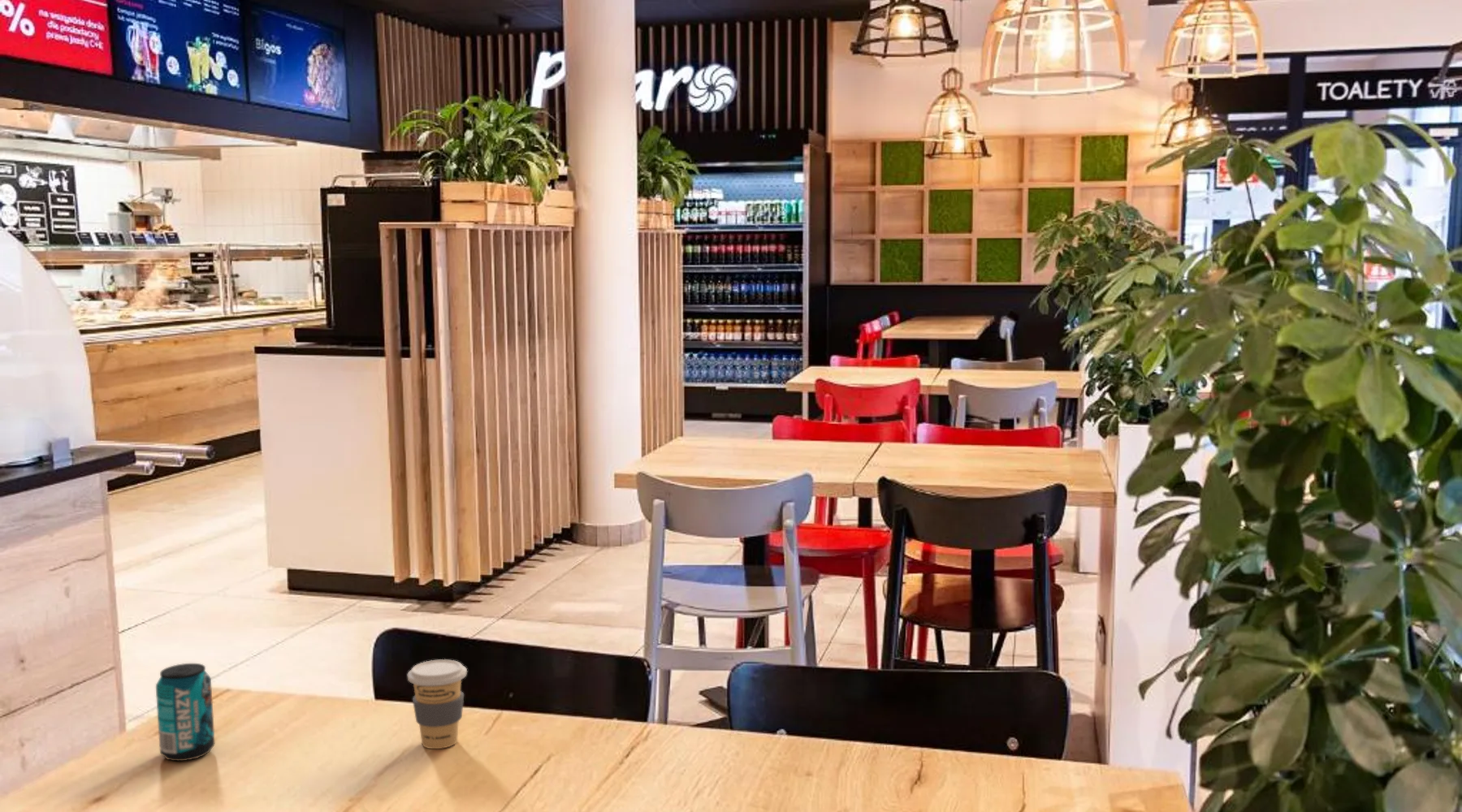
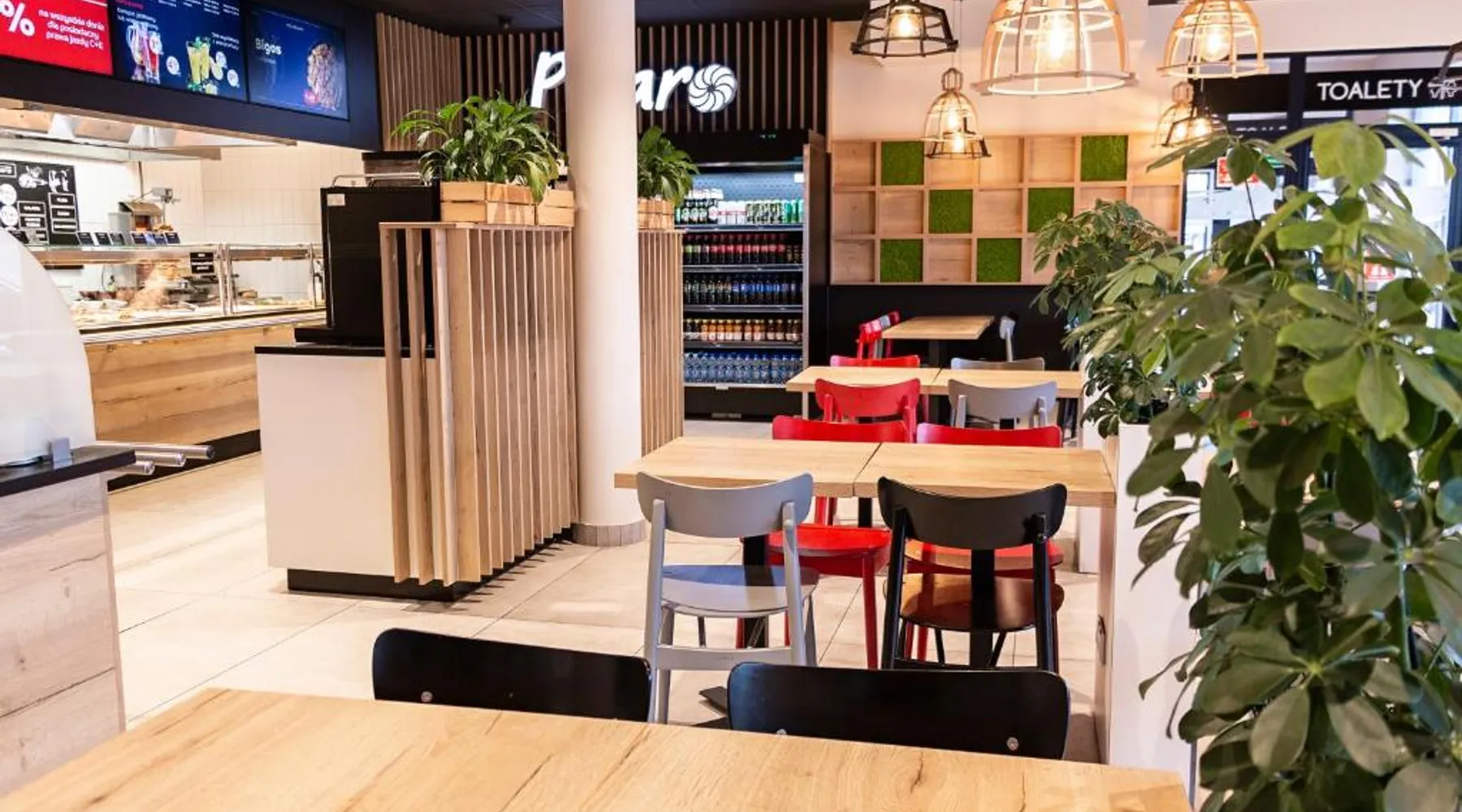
- coffee cup [407,659,468,749]
- beverage can [155,663,215,762]
